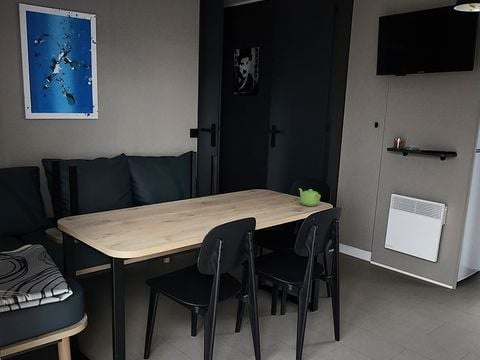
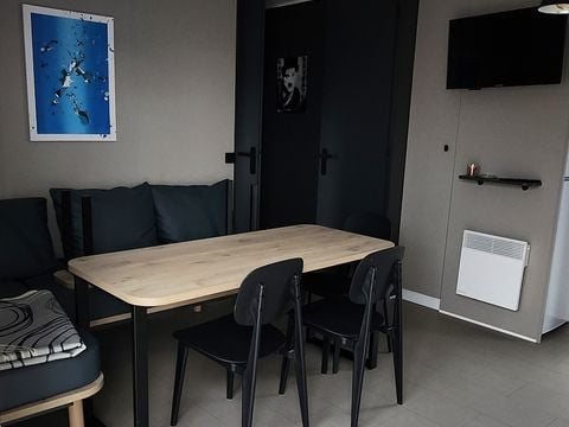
- teapot [298,187,322,207]
